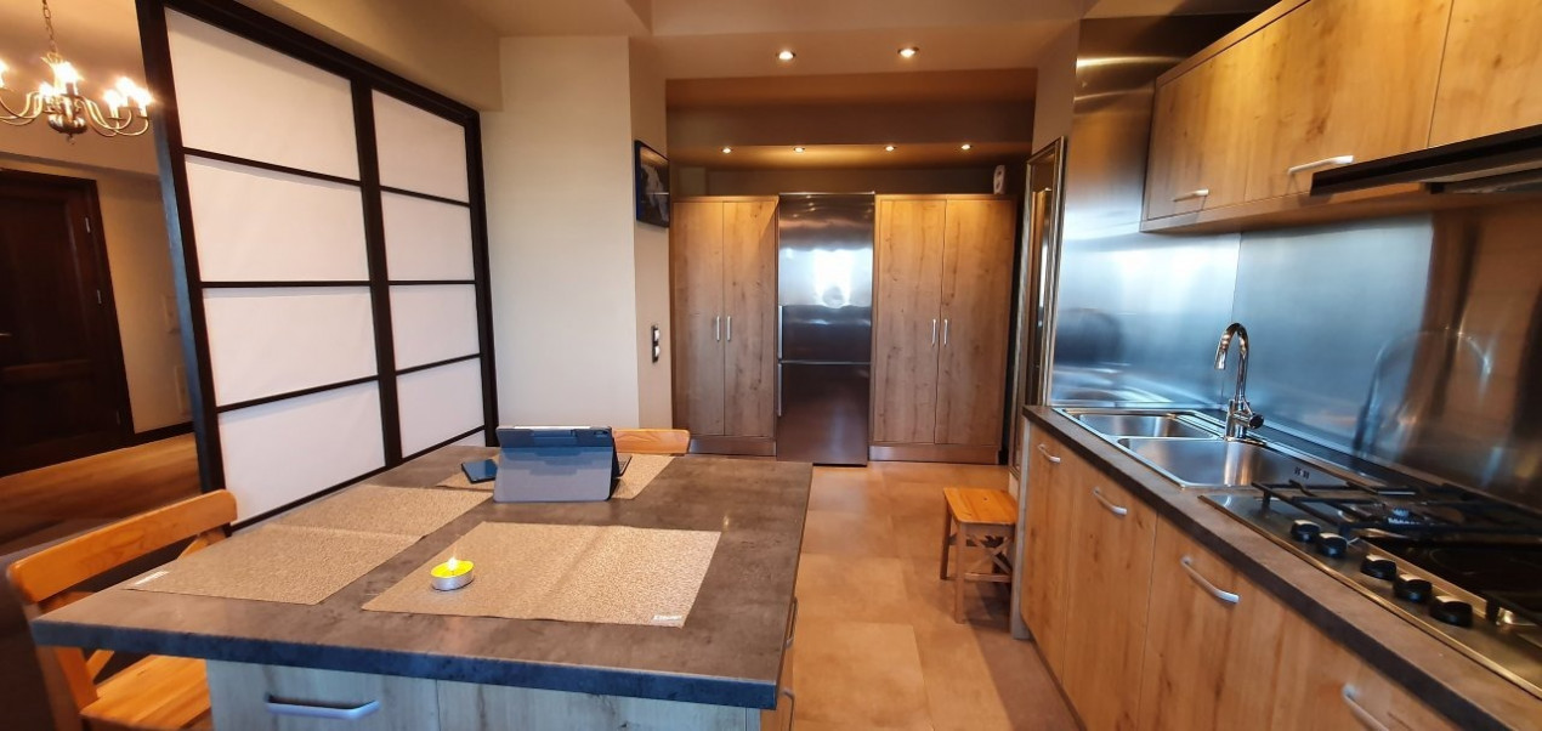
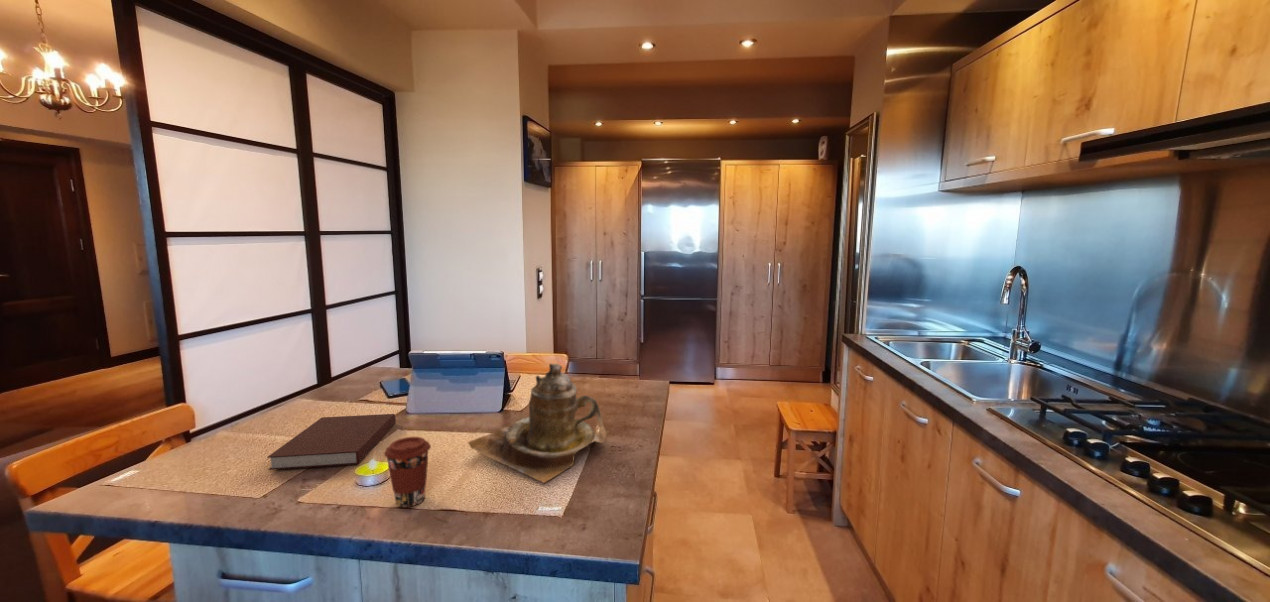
+ teapot [467,363,608,484]
+ coffee cup [383,436,432,508]
+ notebook [266,413,397,471]
